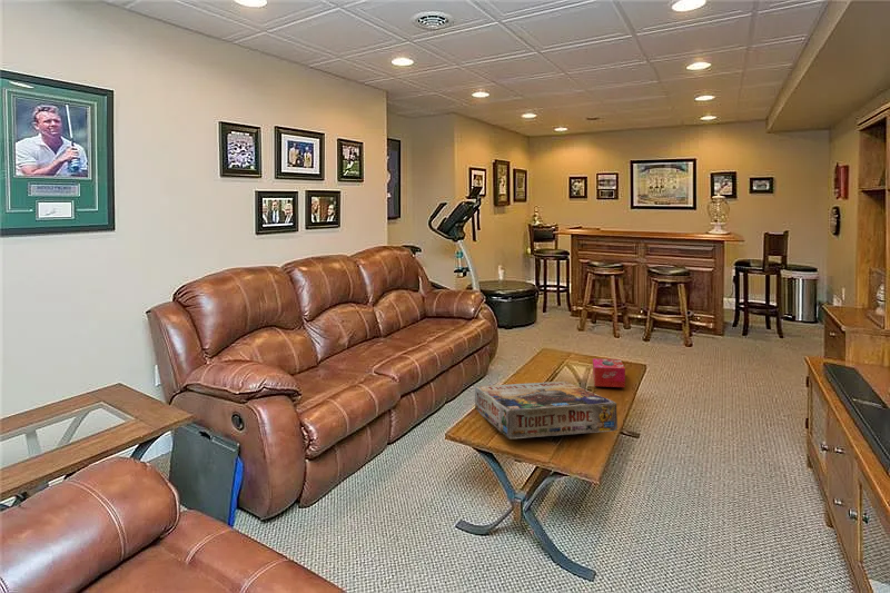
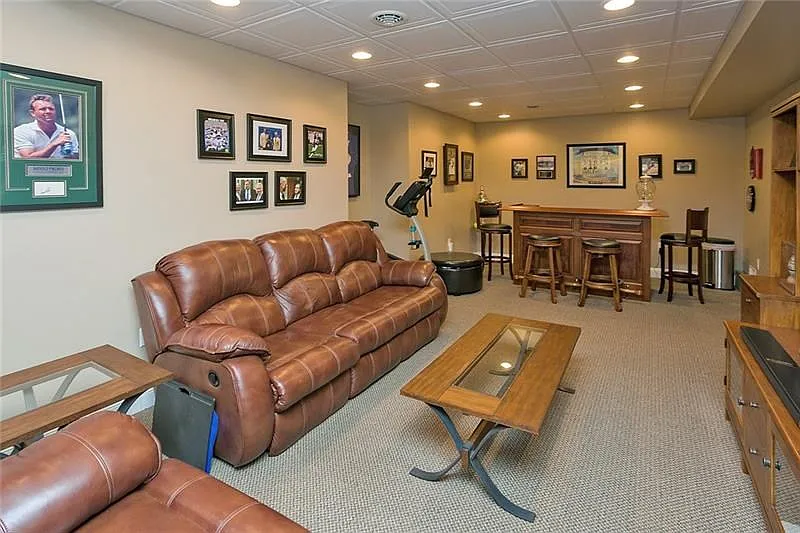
- board game [474,380,619,439]
- tissue box [592,357,626,388]
